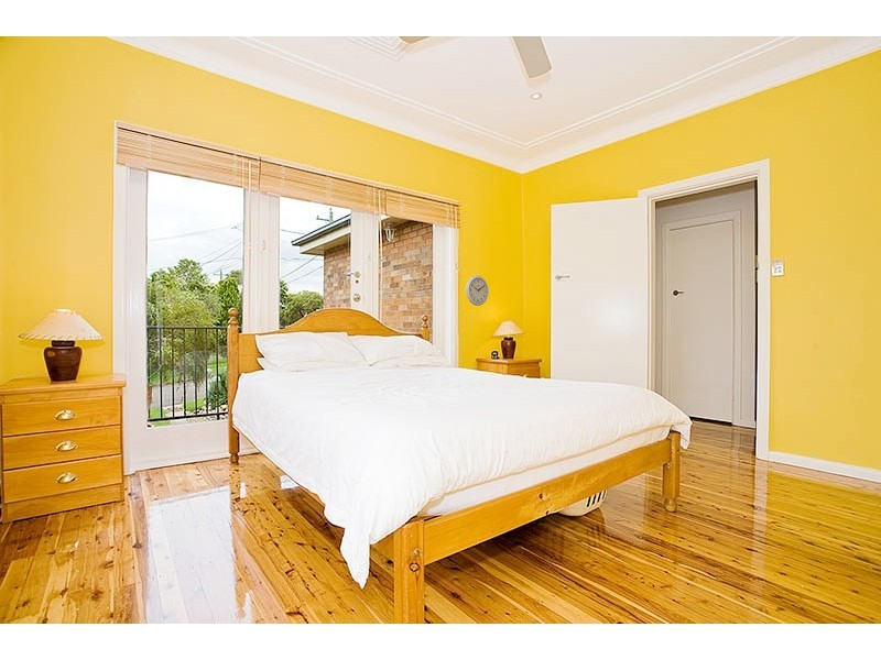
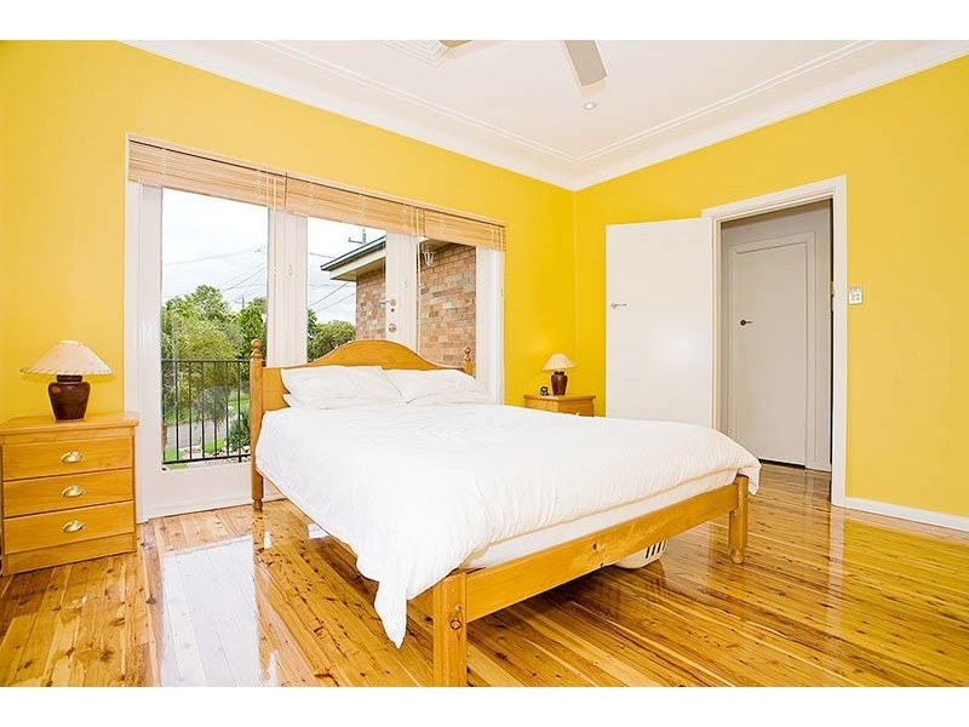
- wall clock [465,274,490,307]
